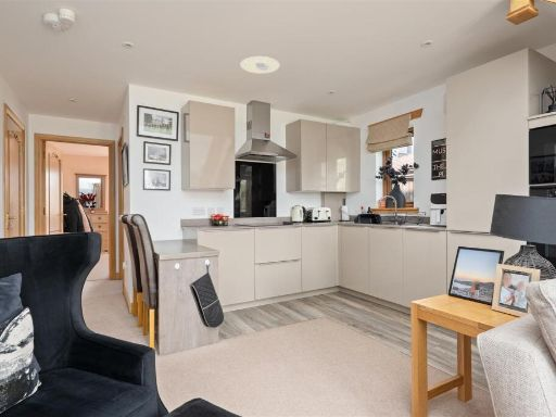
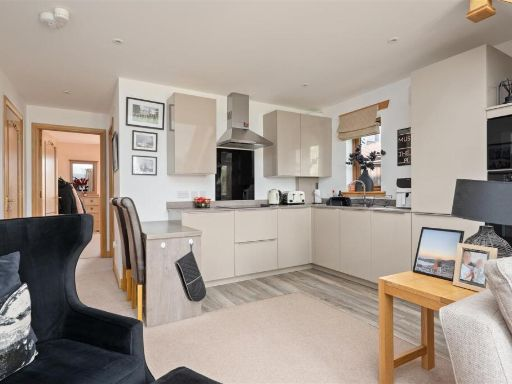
- recessed light [240,55,280,75]
